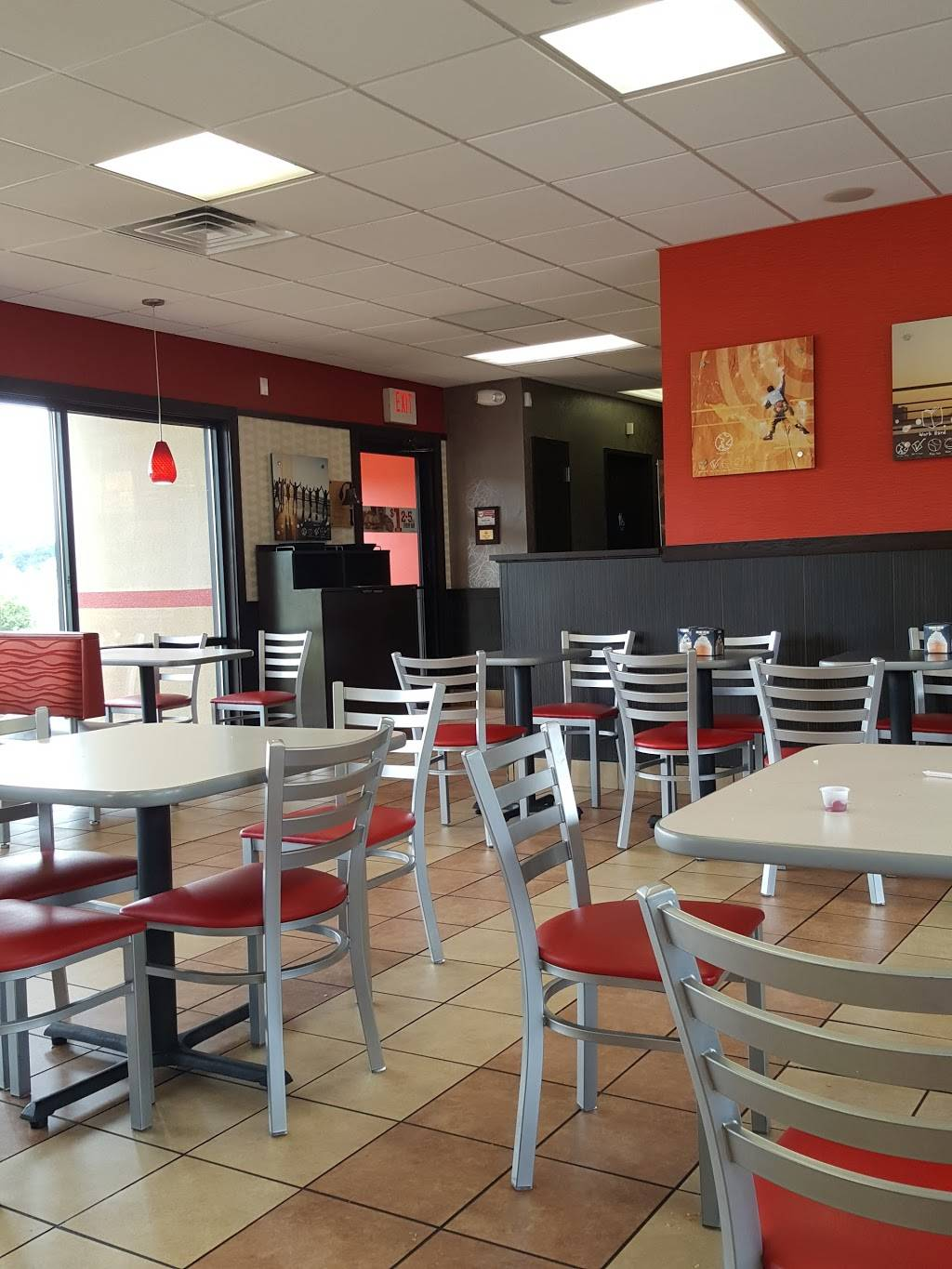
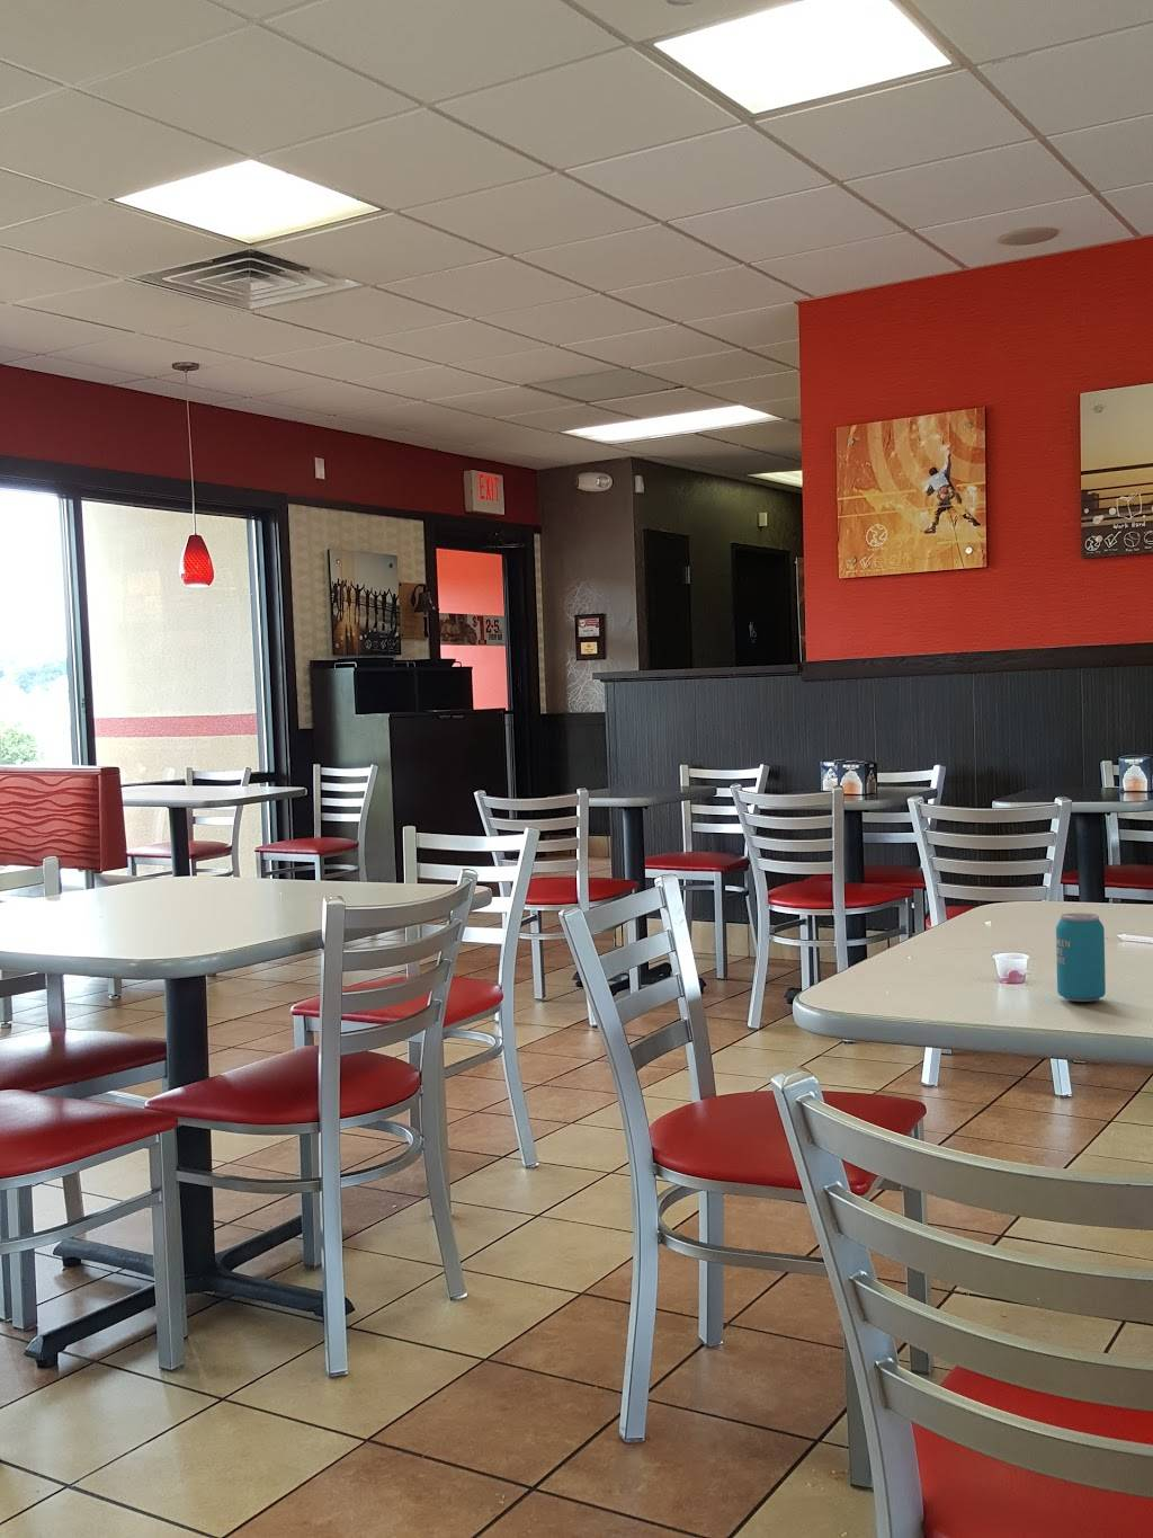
+ beverage can [1055,913,1107,1002]
